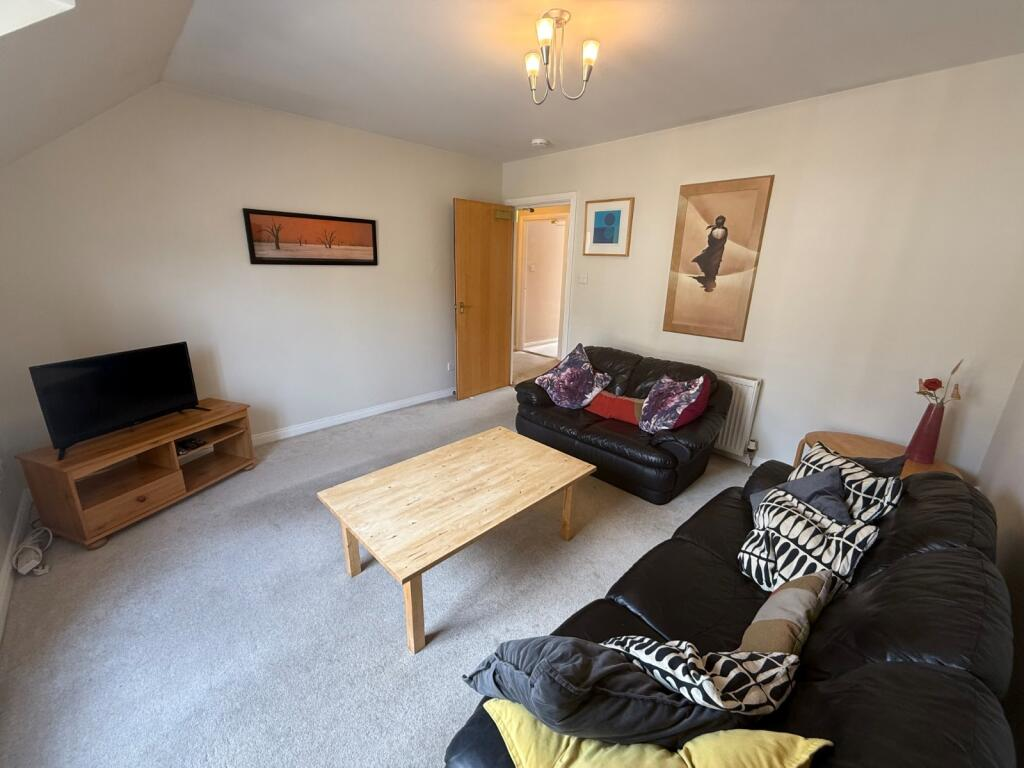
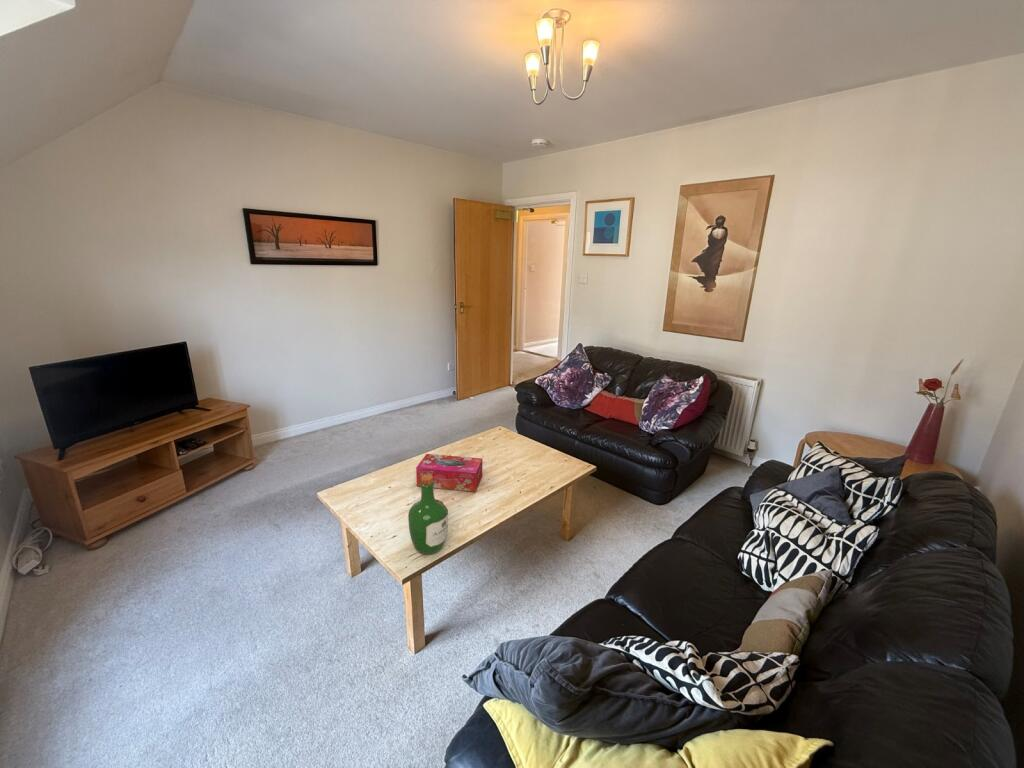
+ tissue box [415,453,483,493]
+ wine bottle [407,475,449,555]
